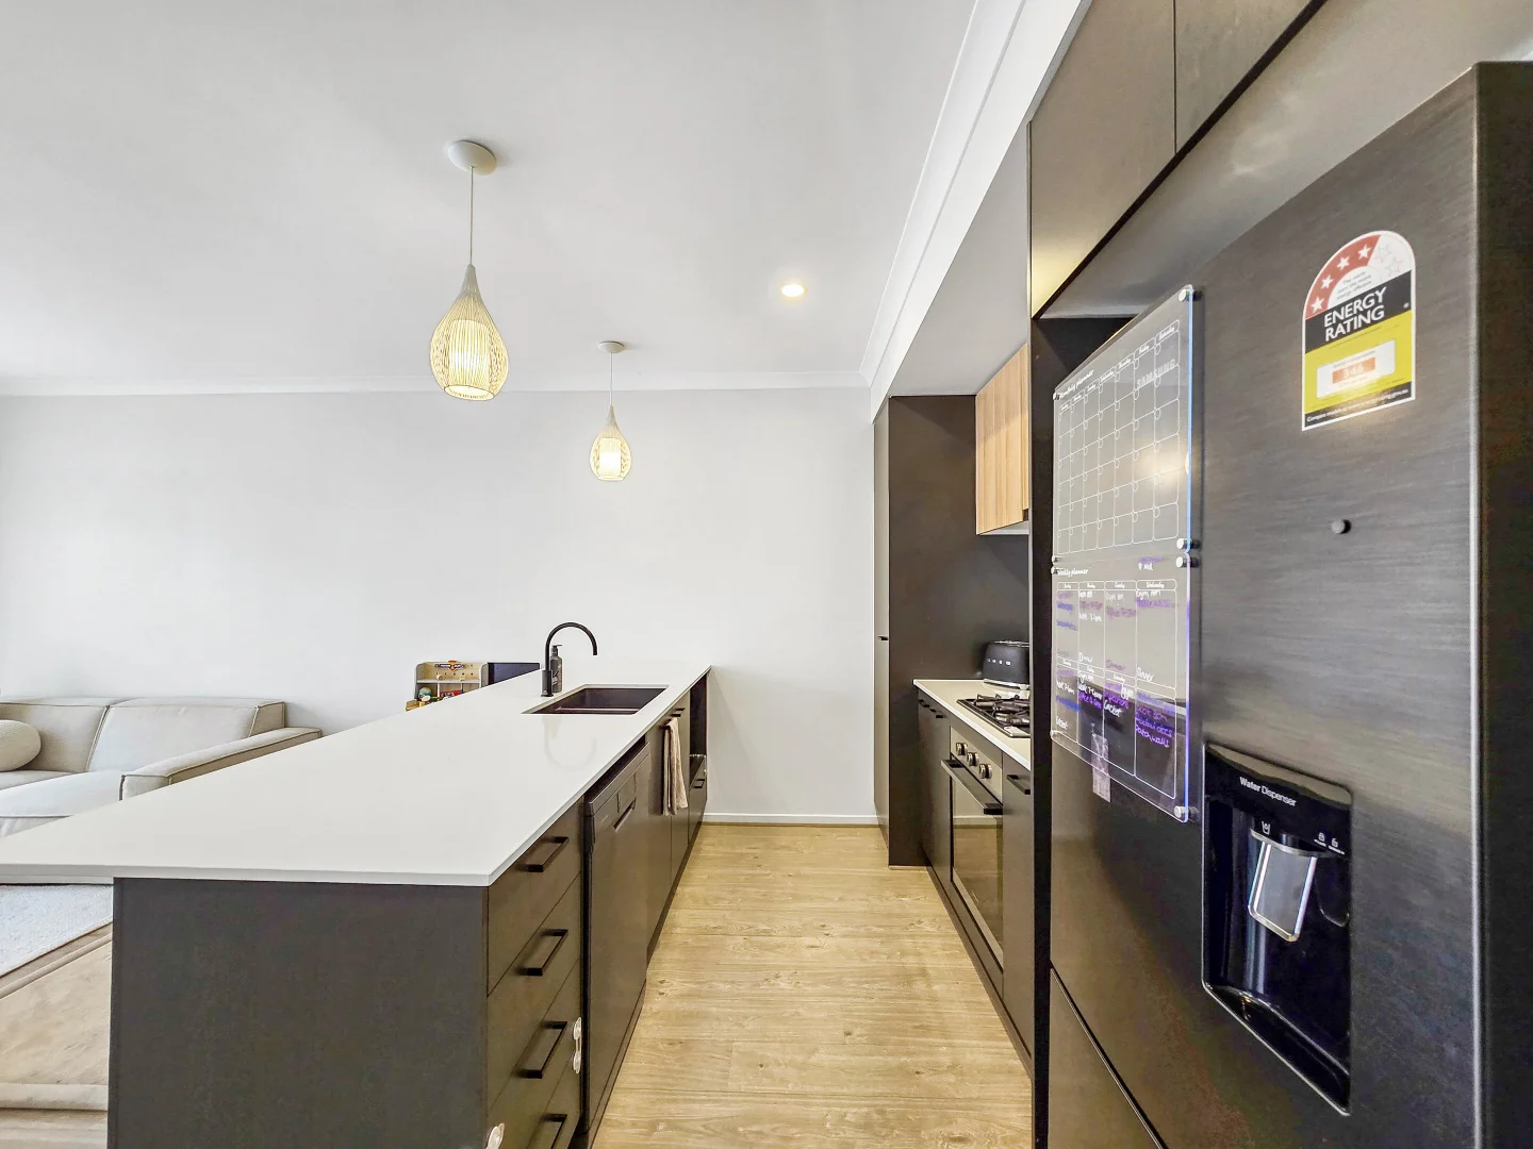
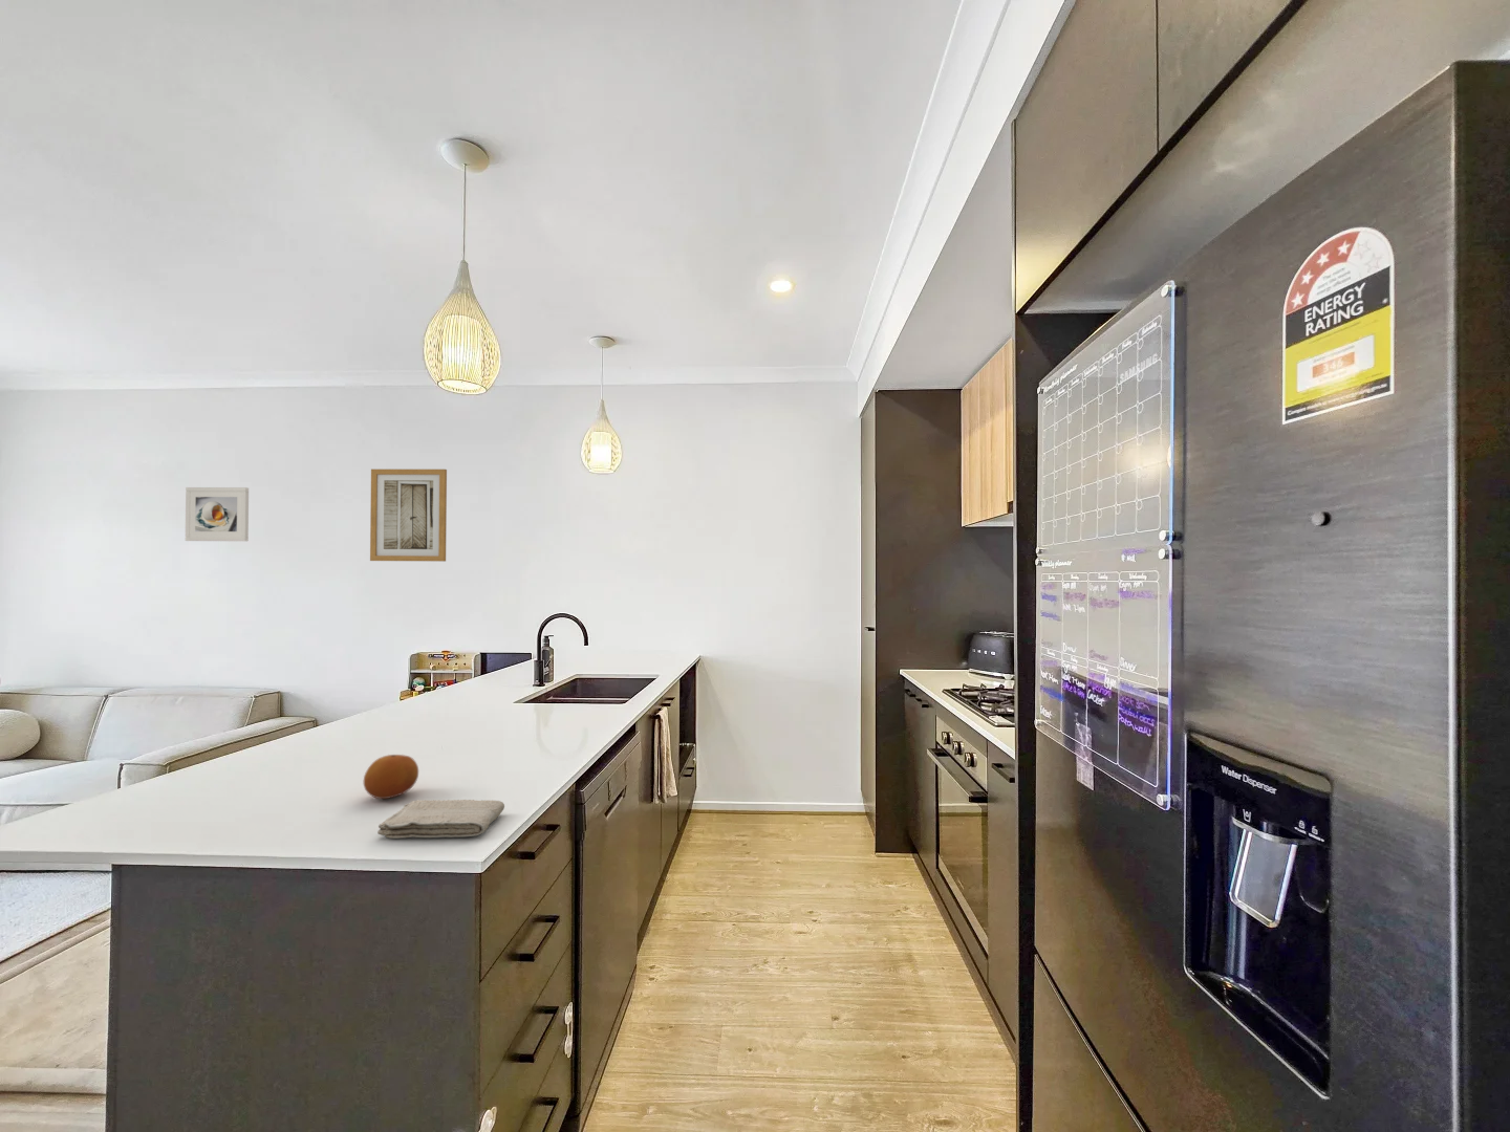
+ fruit [363,754,420,800]
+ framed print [184,486,250,542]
+ washcloth [377,799,505,839]
+ wall art [369,468,448,562]
